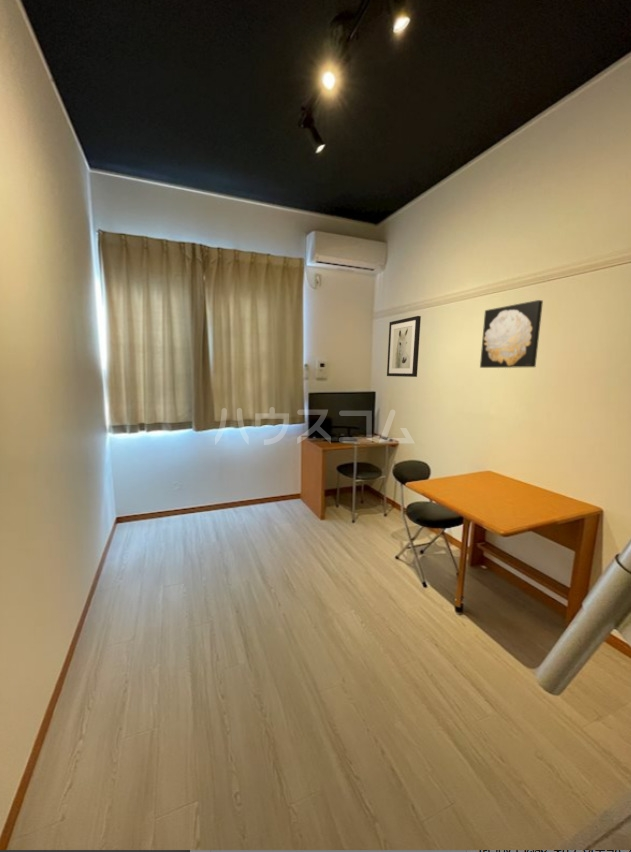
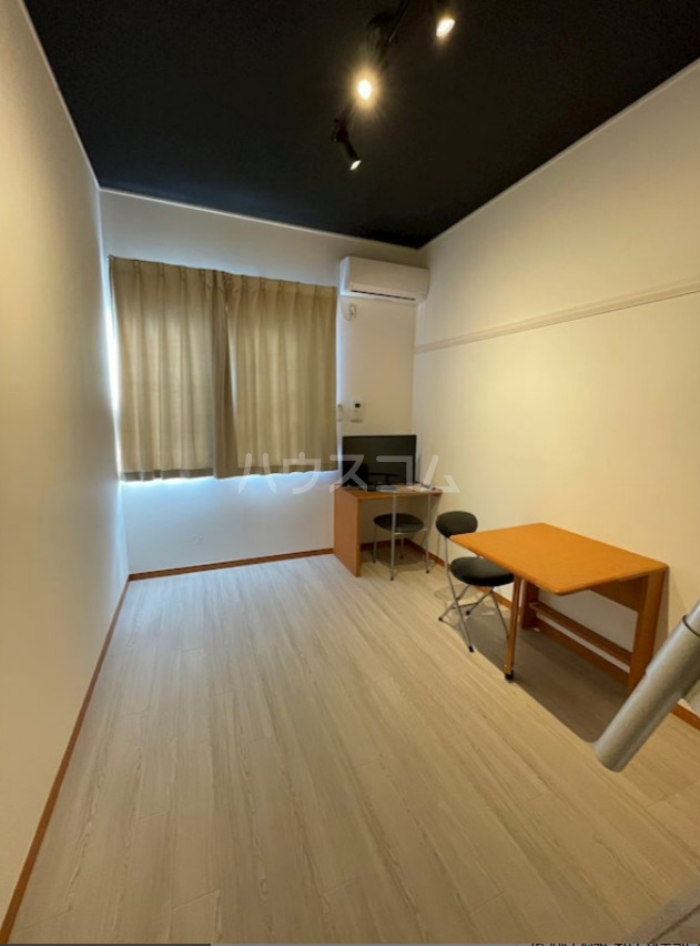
- wall art [386,315,422,378]
- wall art [479,299,544,369]
